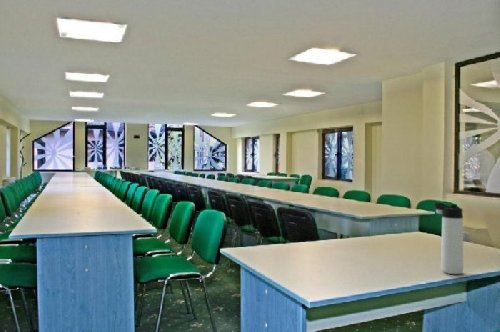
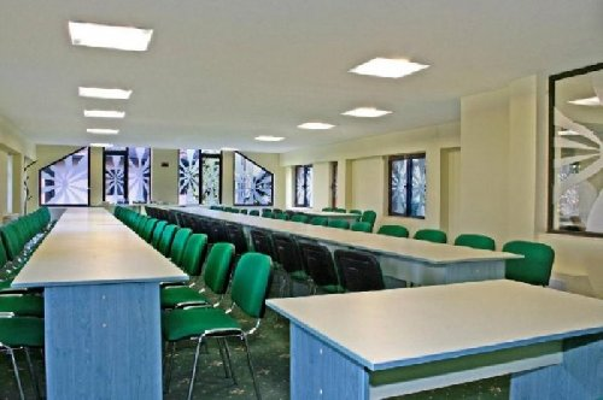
- thermos bottle [433,202,464,275]
